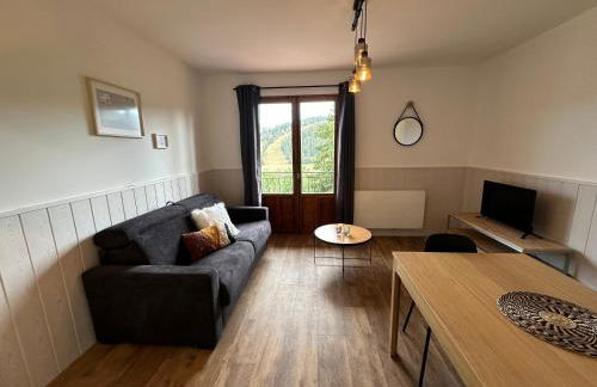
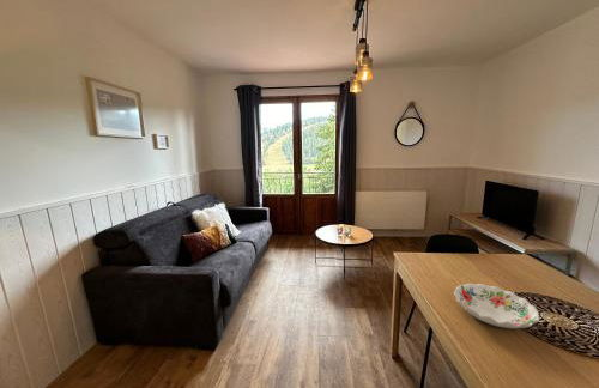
+ decorative bowl [453,281,540,329]
